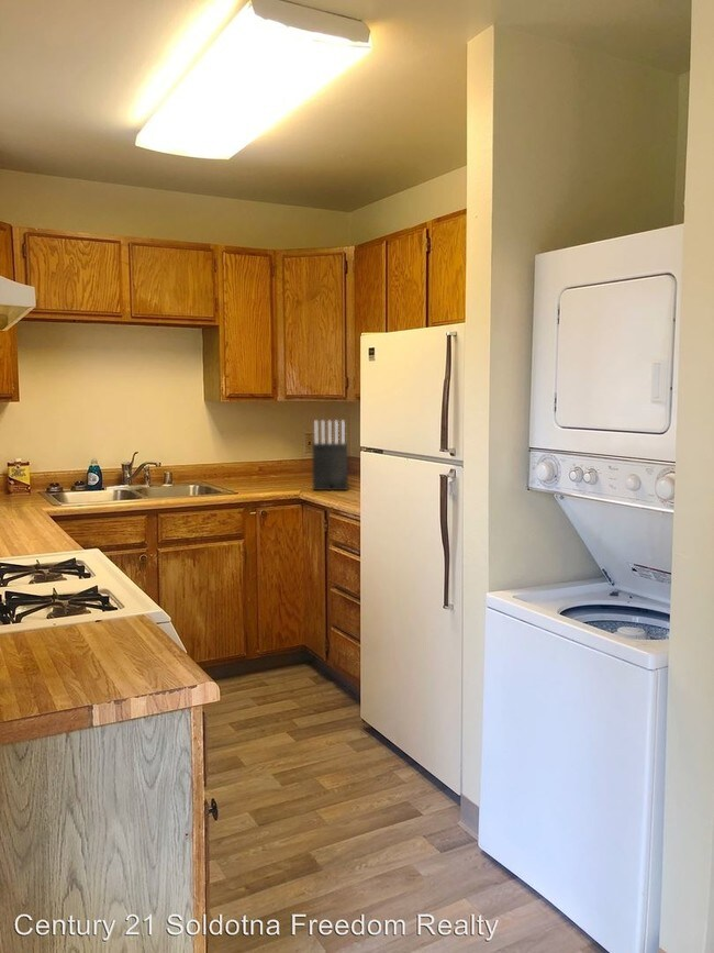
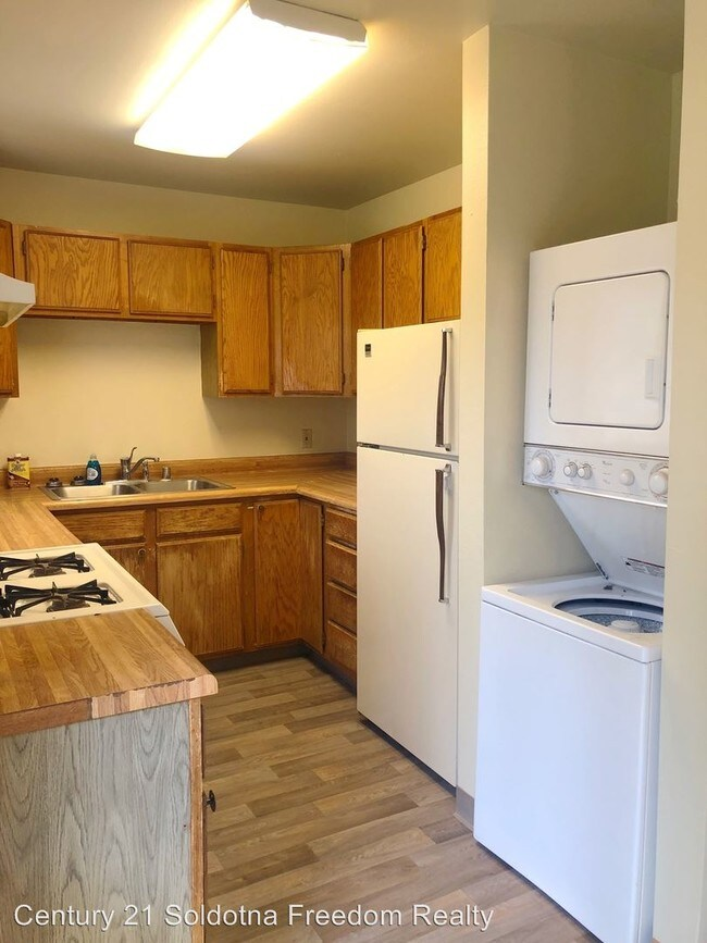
- knife block [312,420,348,491]
